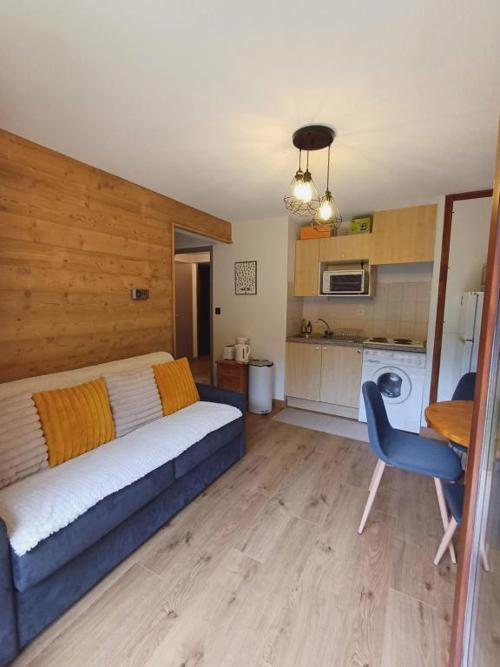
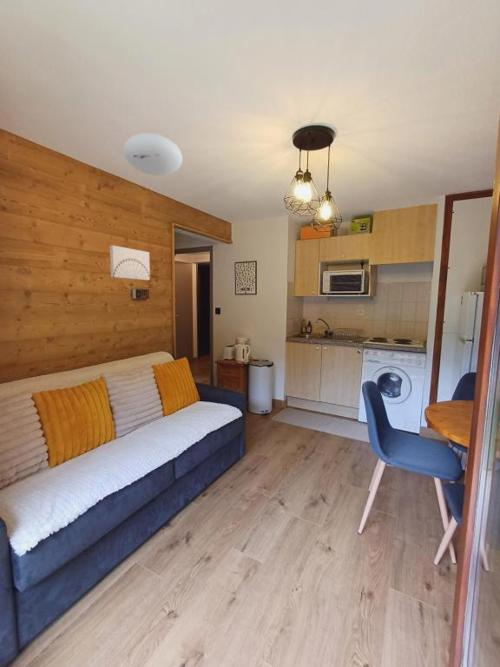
+ wall art [109,244,151,281]
+ ceiling light [123,132,183,177]
